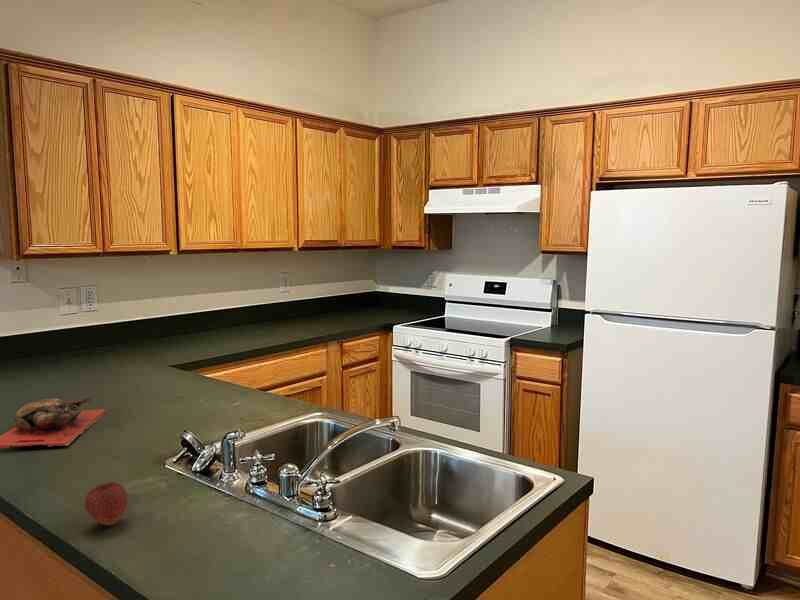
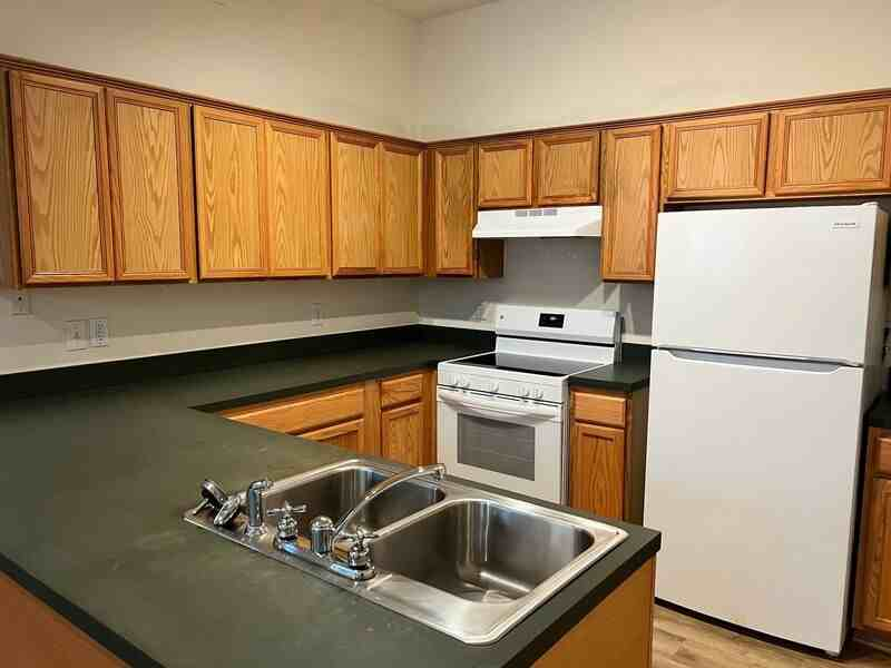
- cutting board [0,396,107,449]
- fruit [84,481,129,526]
